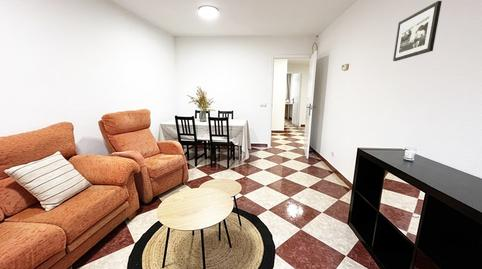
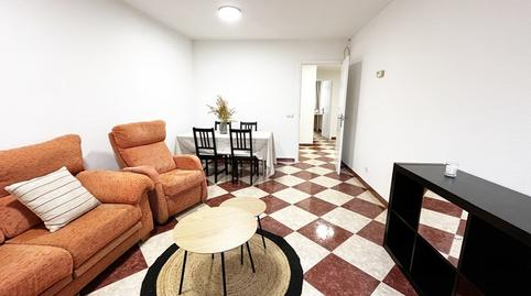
- picture frame [392,0,443,62]
